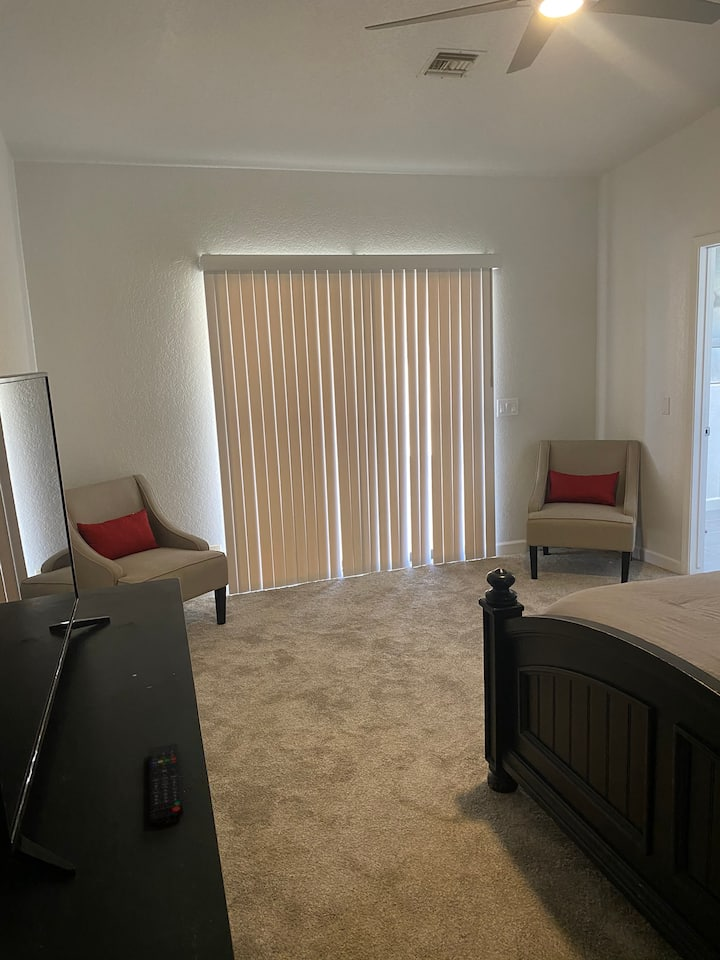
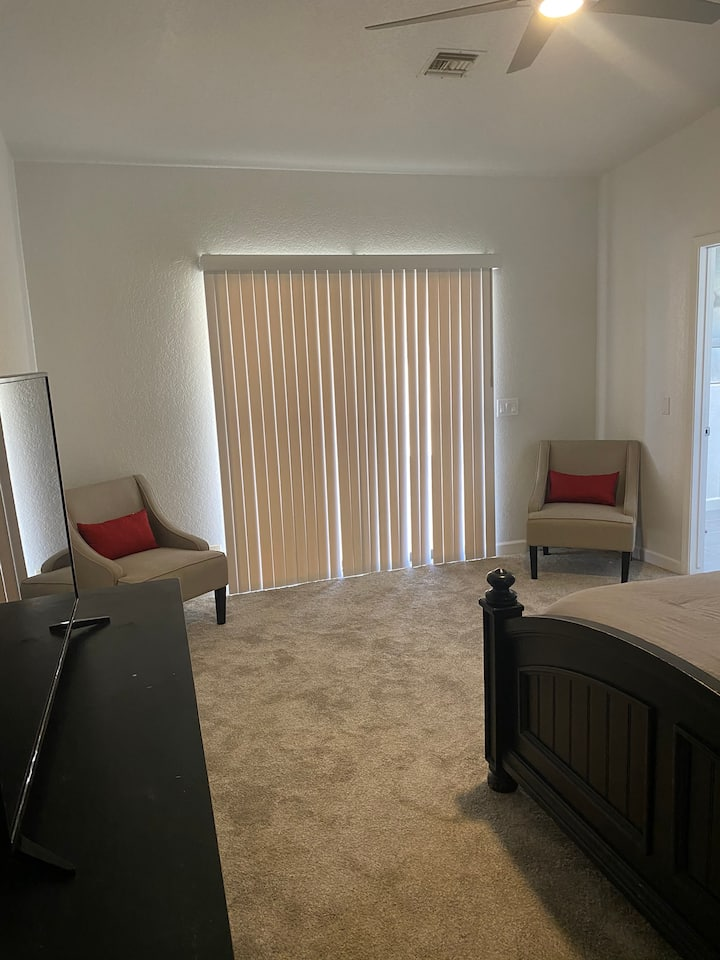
- remote control [148,742,185,826]
